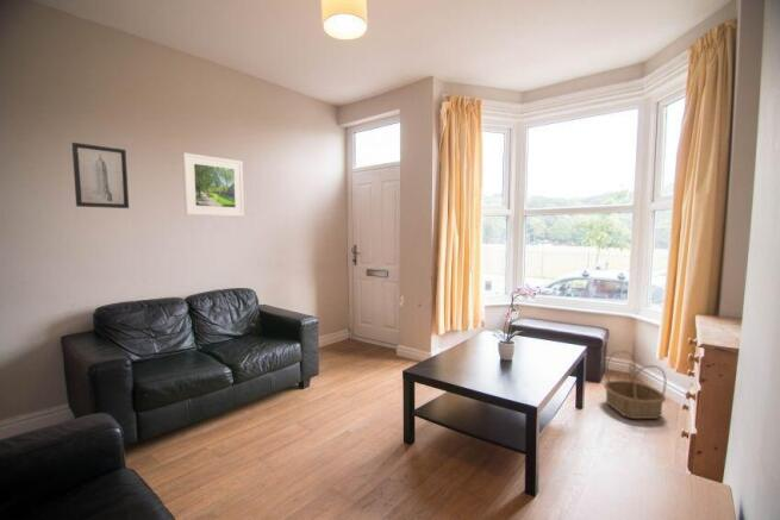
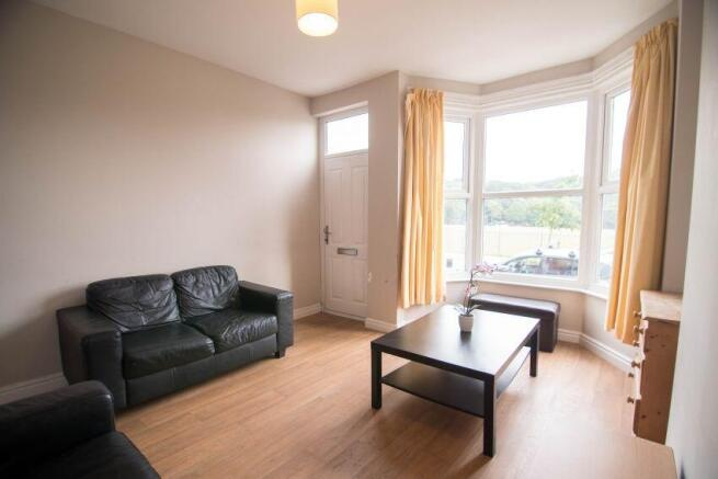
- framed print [182,151,245,218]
- basket [603,350,667,420]
- wall art [70,142,130,209]
